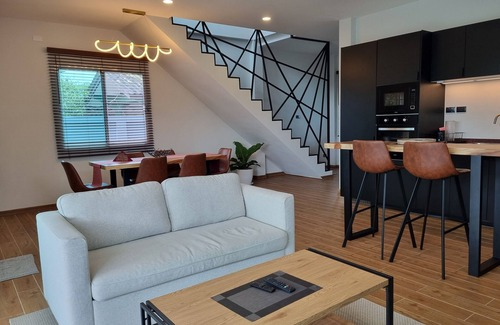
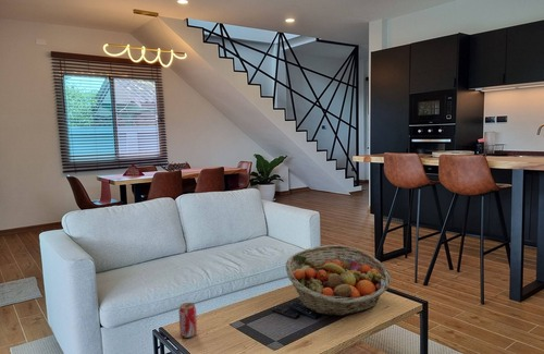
+ beverage can [177,302,198,339]
+ fruit basket [284,244,393,317]
